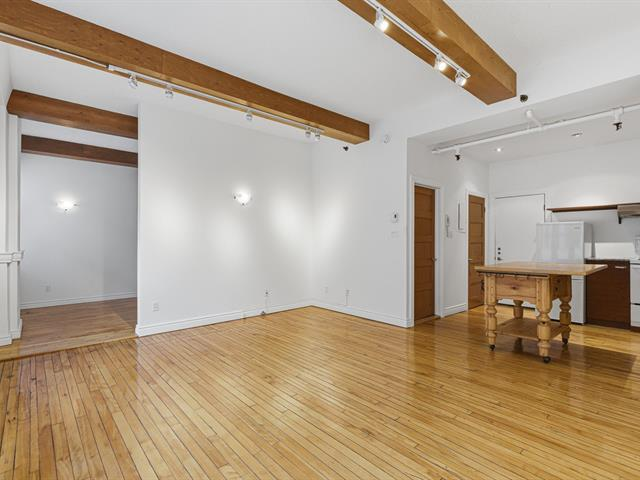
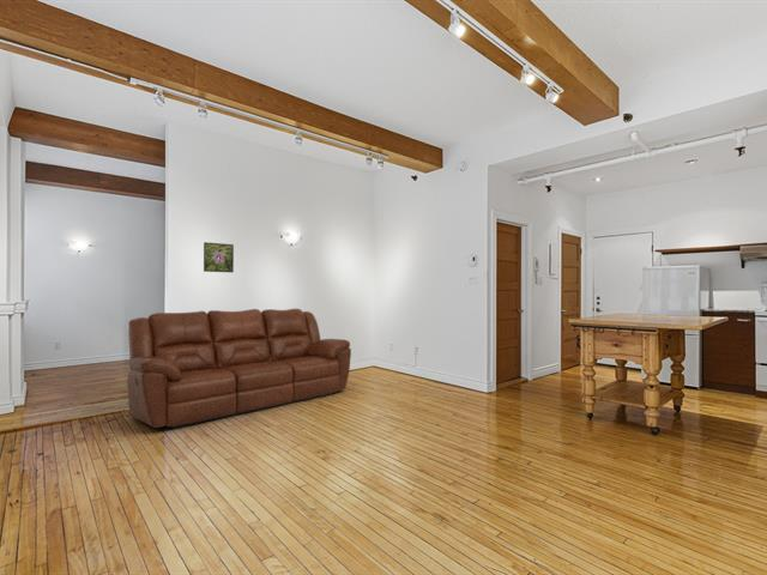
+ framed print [203,241,235,273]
+ sofa [126,308,352,429]
